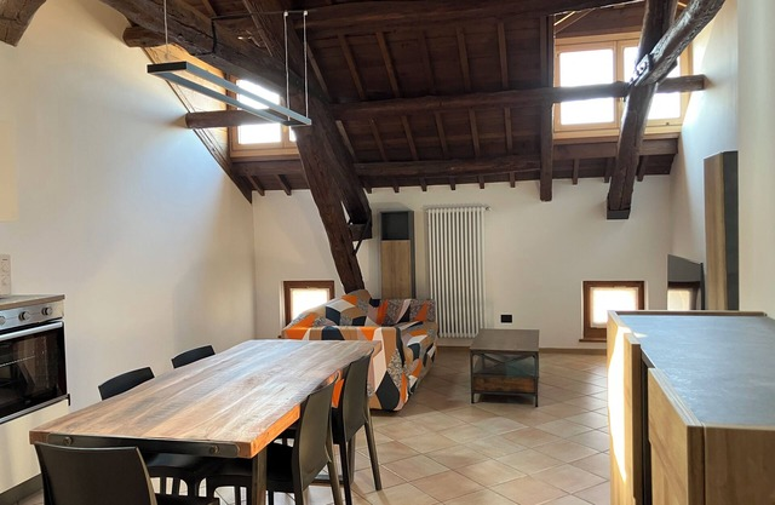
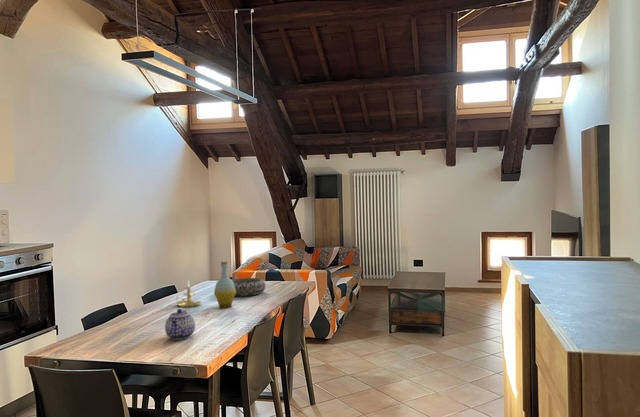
+ candle holder [175,279,202,308]
+ bottle [213,260,236,309]
+ teapot [164,308,196,341]
+ decorative bowl [231,277,266,297]
